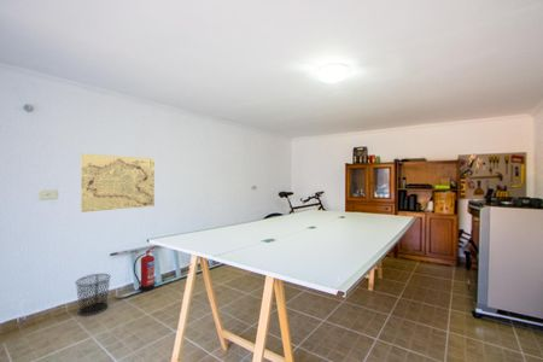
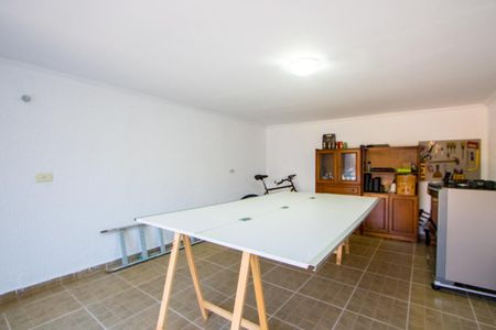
- map [80,152,156,214]
- waste bin [75,273,112,317]
- fire extinguisher [133,246,156,292]
